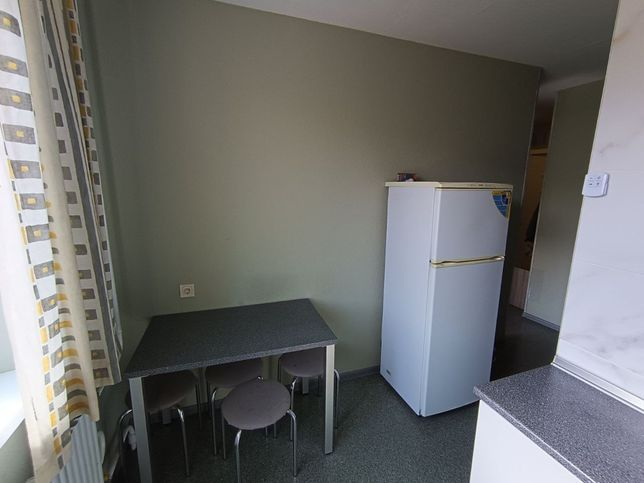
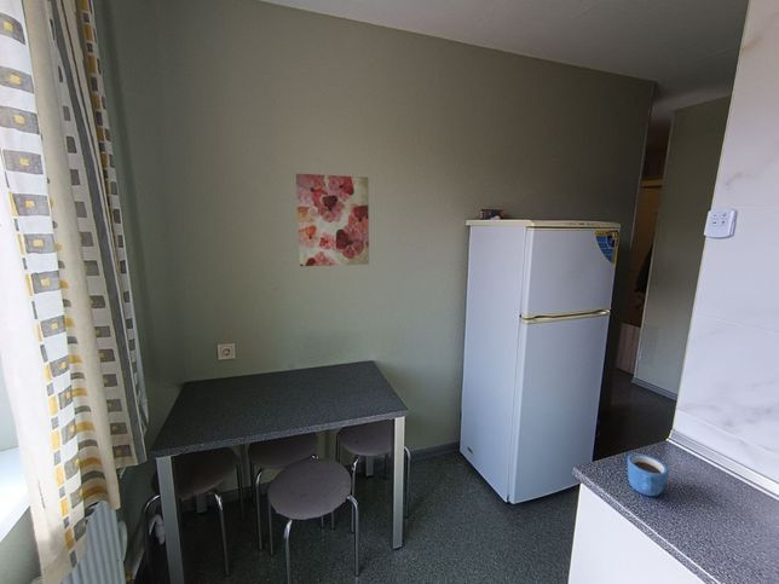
+ wall art [295,173,370,267]
+ mug [627,452,670,497]
